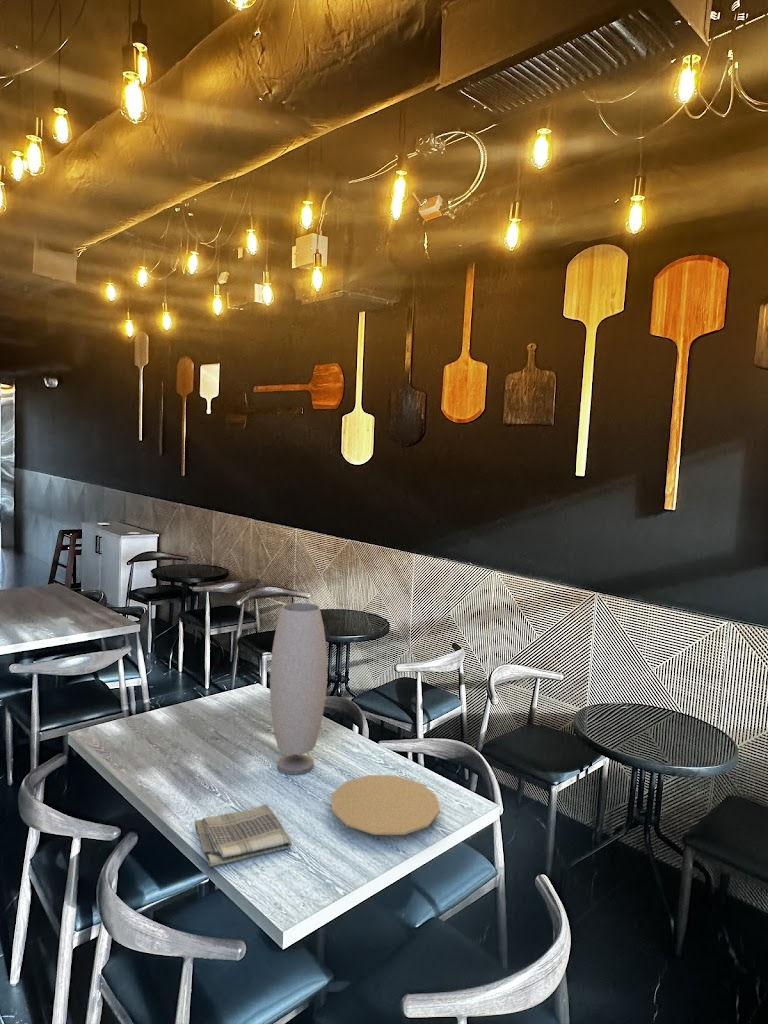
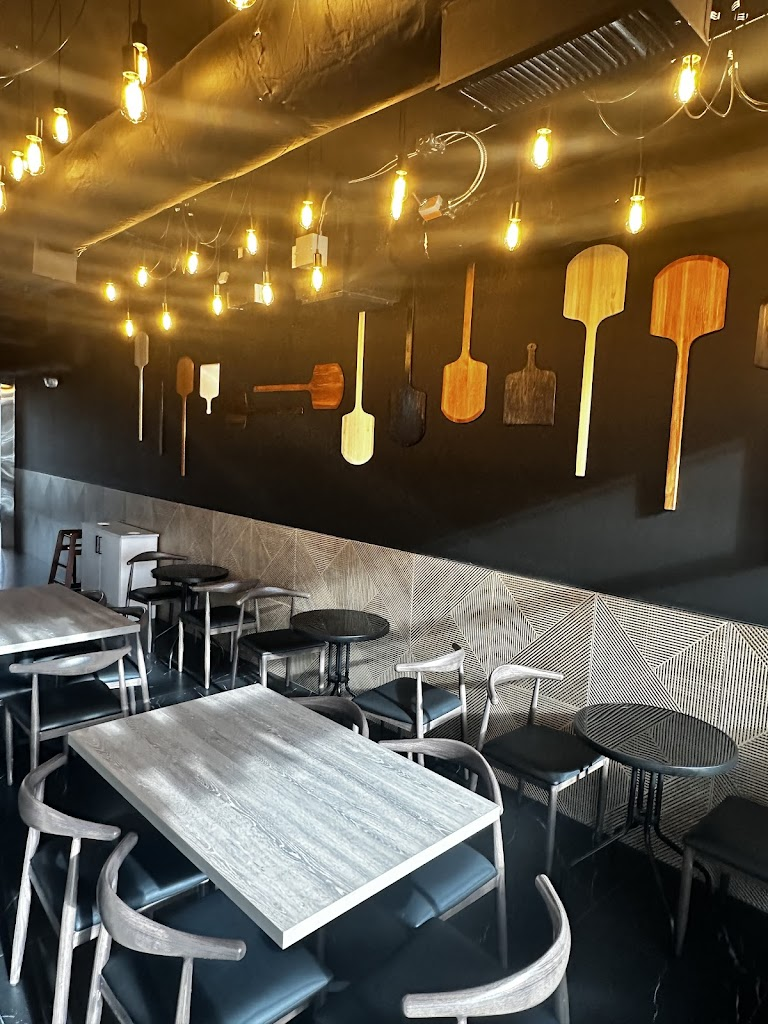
- plate [330,774,441,836]
- vase [269,602,328,776]
- dish towel [194,804,293,868]
